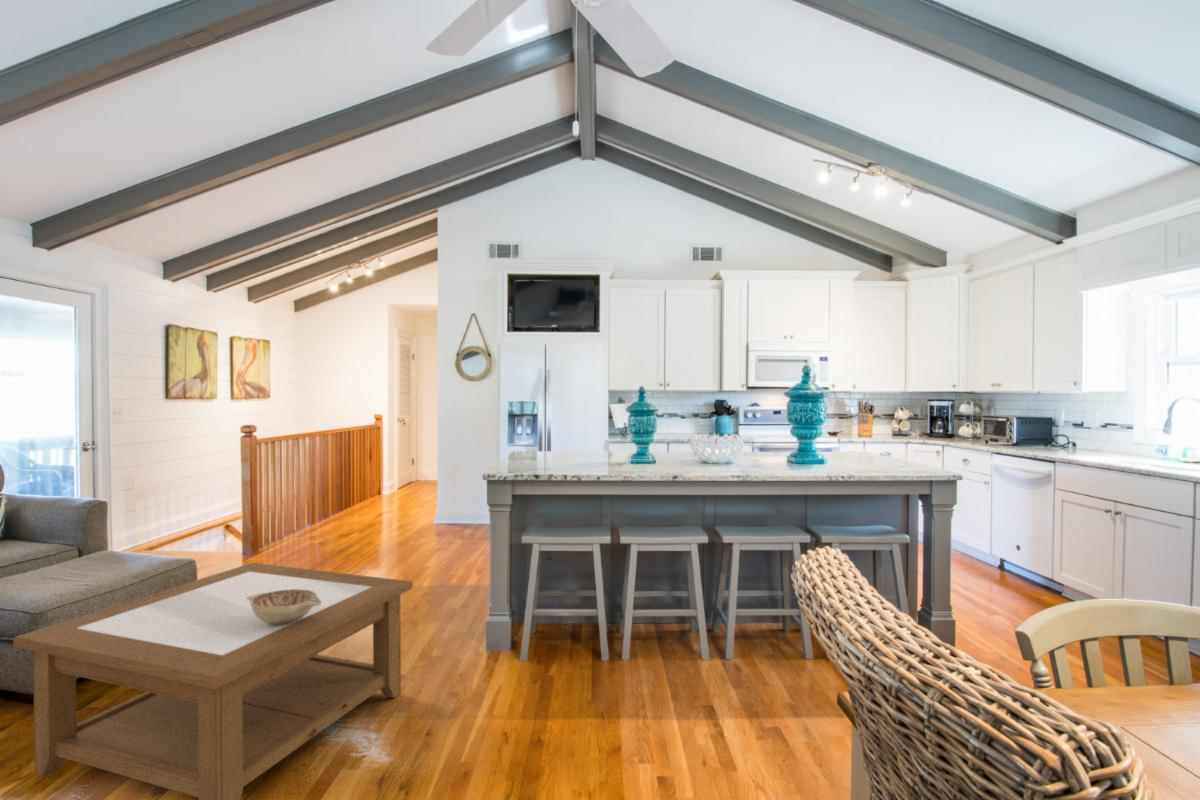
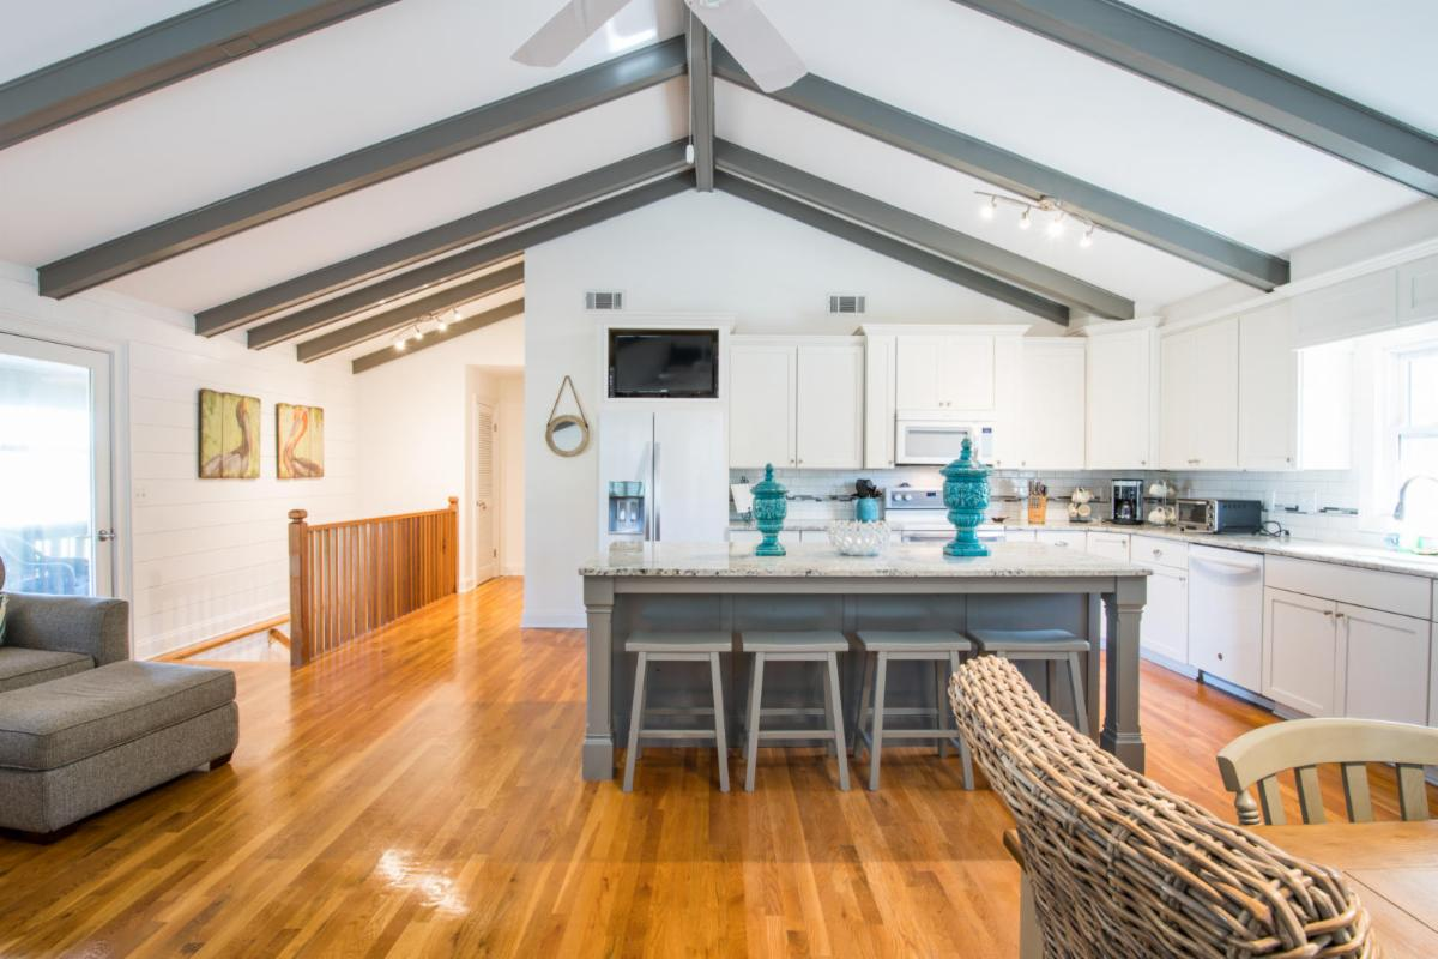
- decorative bowl [246,589,321,624]
- coffee table [12,562,413,800]
